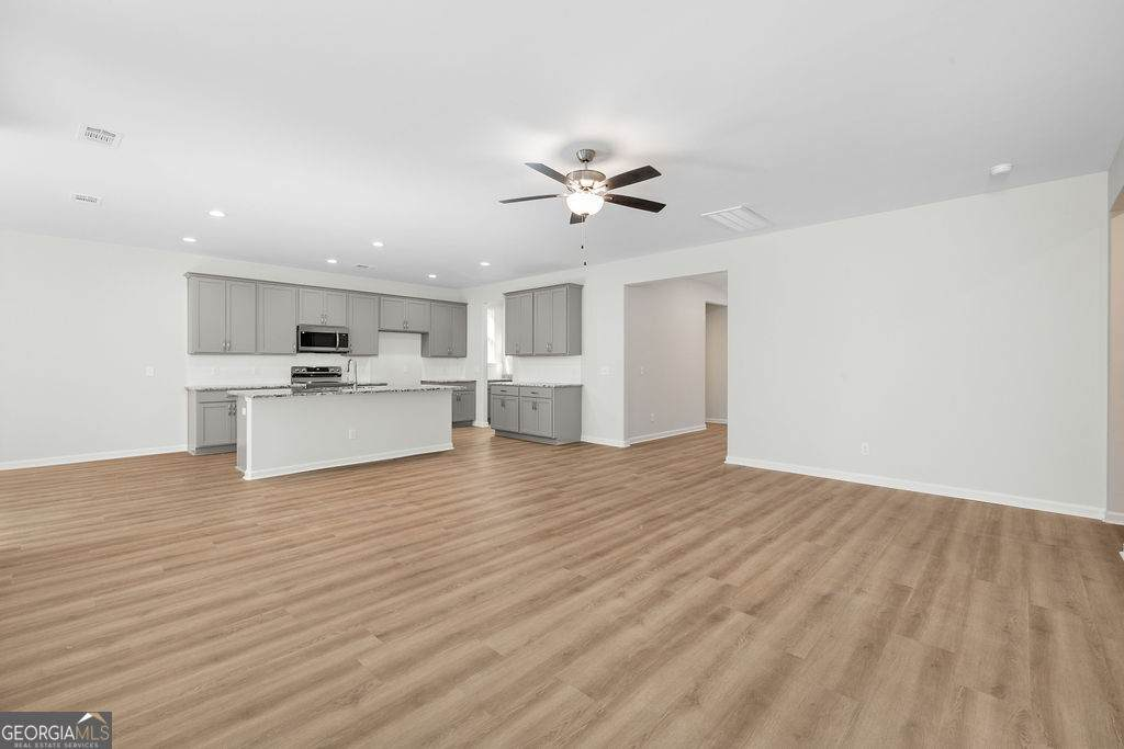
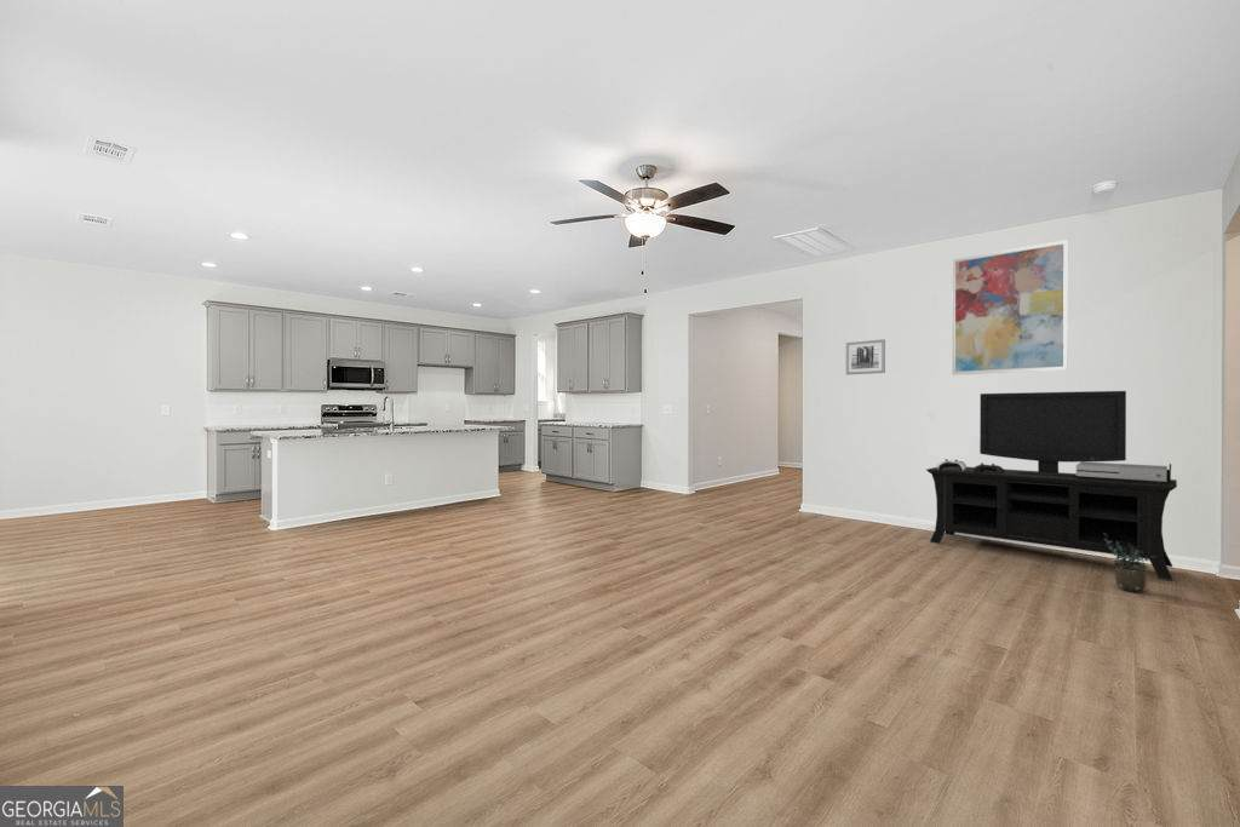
+ potted plant [1103,533,1156,593]
+ wall art [845,338,886,375]
+ wall art [951,239,1069,377]
+ media console [925,390,1178,581]
